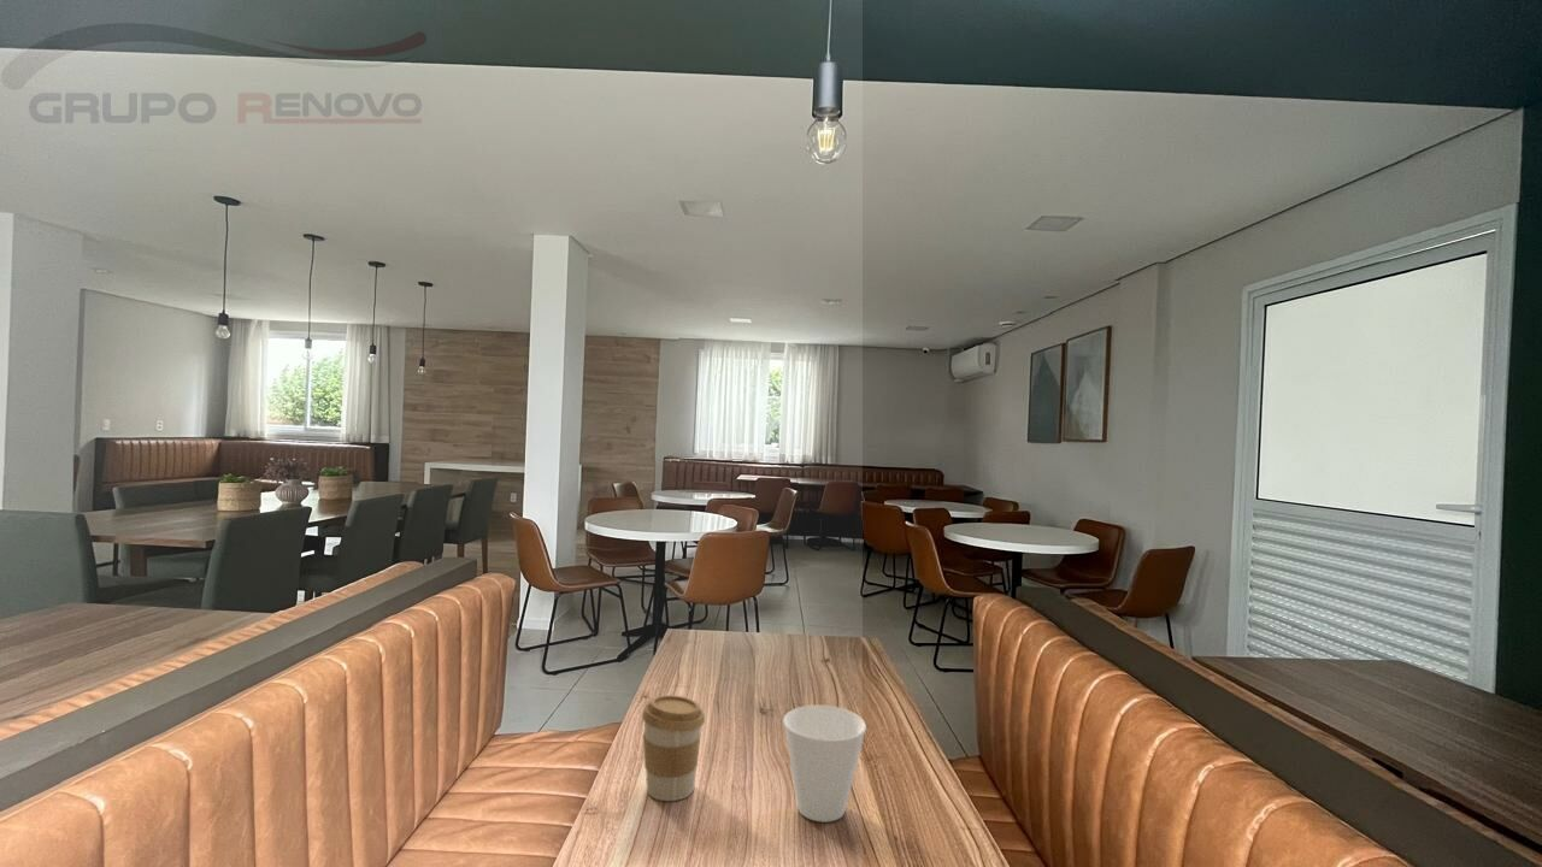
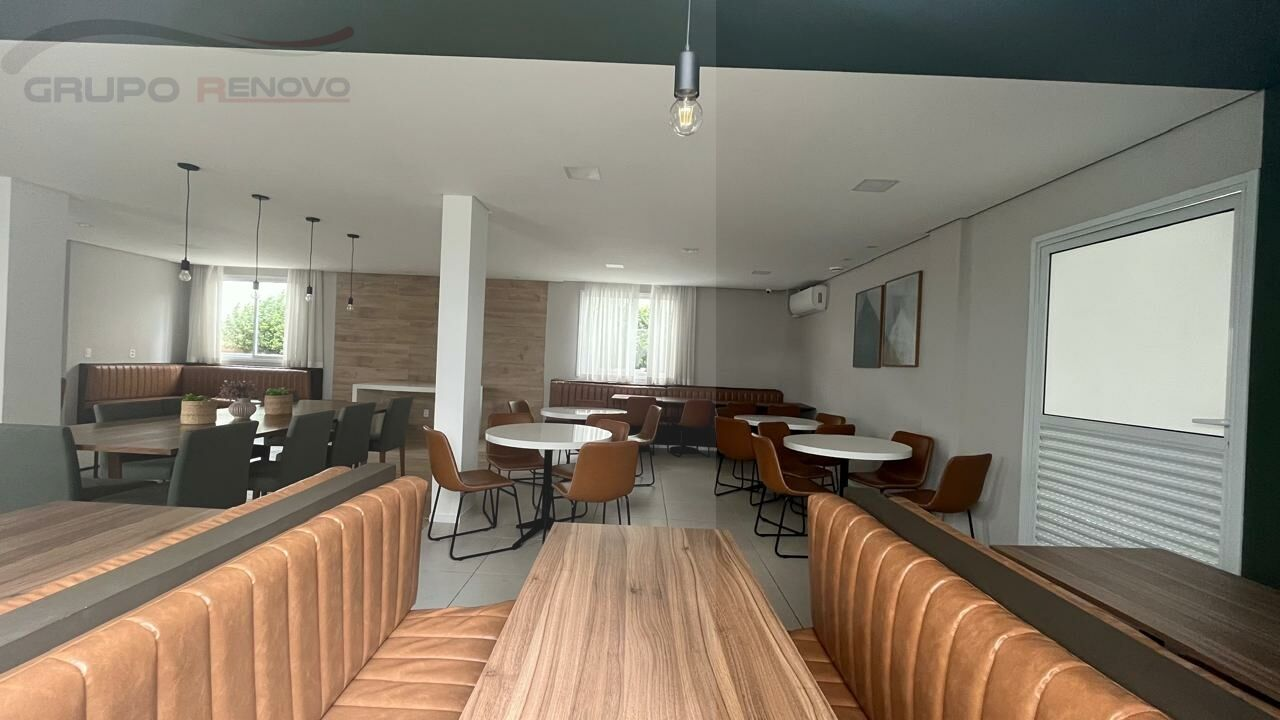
- coffee cup [641,694,706,802]
- cup [783,704,867,824]
